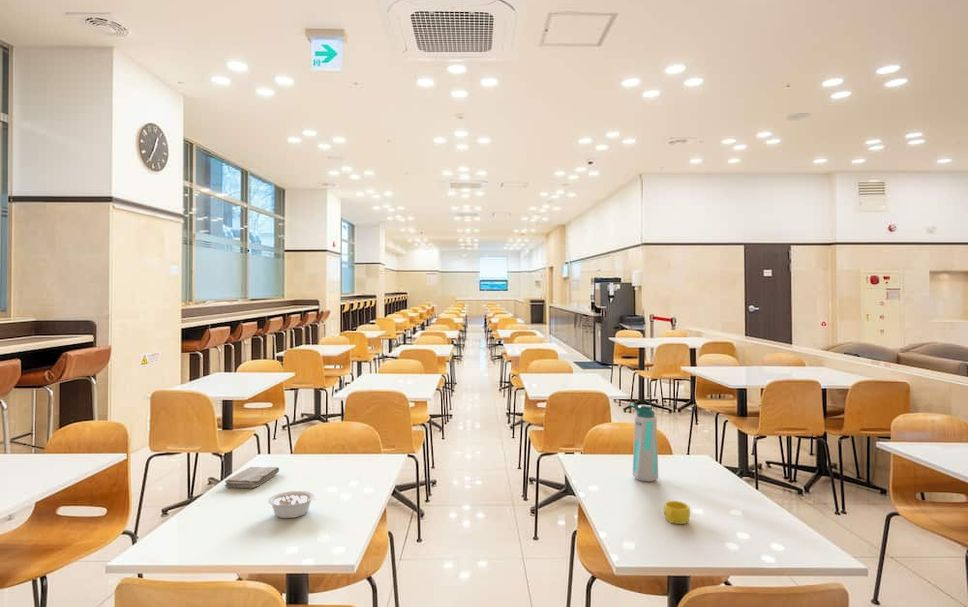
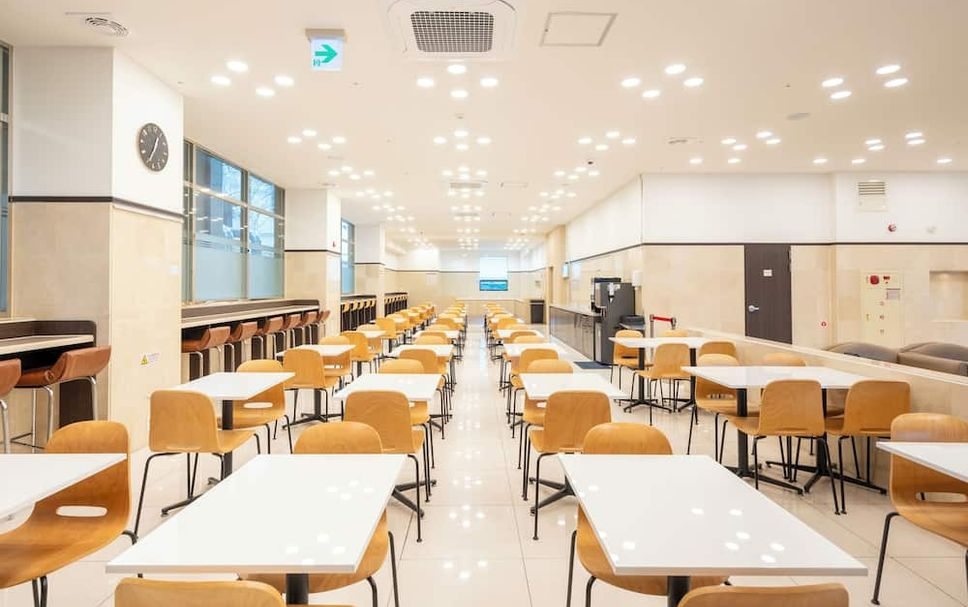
- washcloth [224,466,280,489]
- water bottle [629,402,659,483]
- cup [663,500,691,525]
- legume [267,490,316,519]
